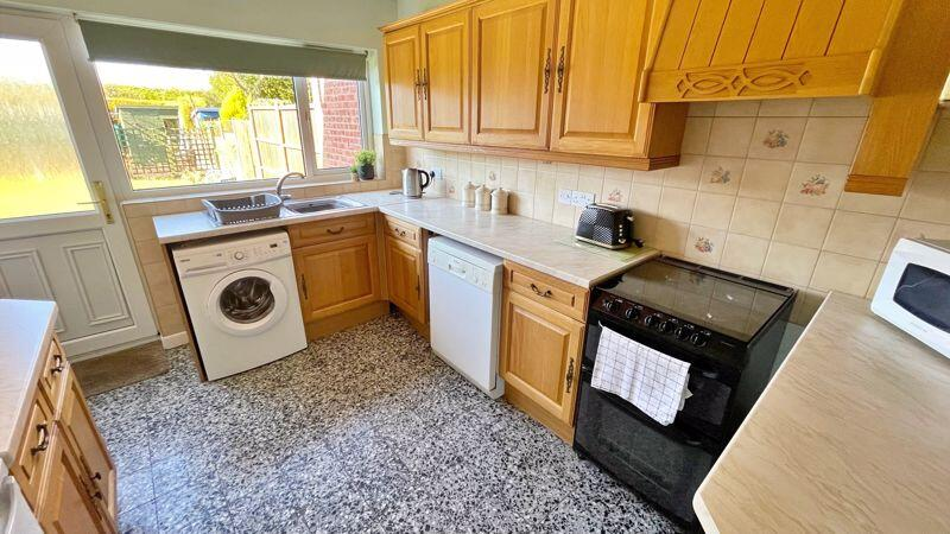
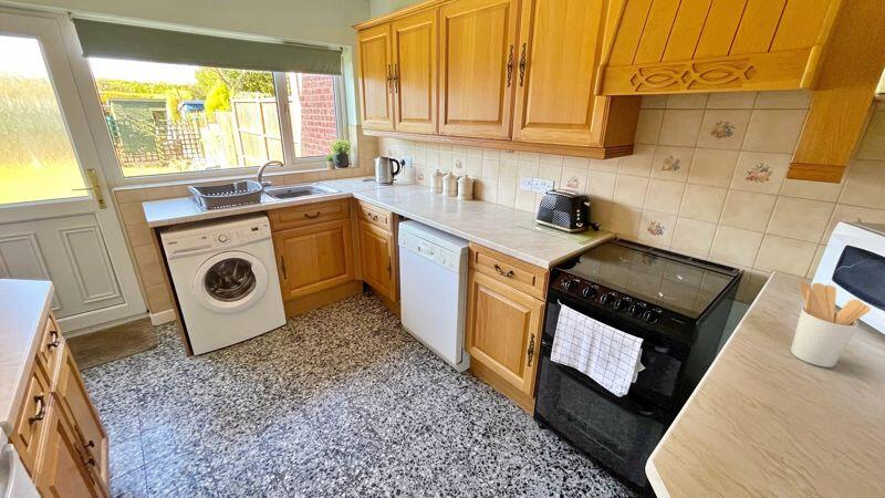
+ utensil holder [790,280,872,369]
